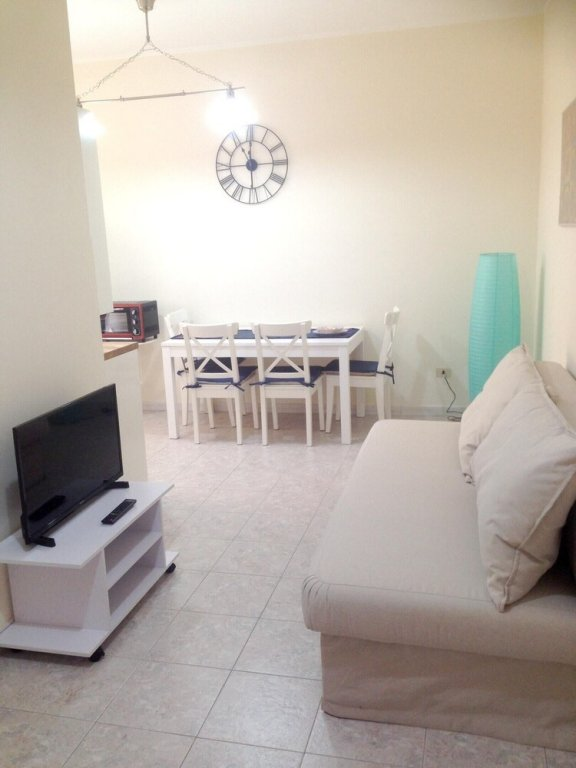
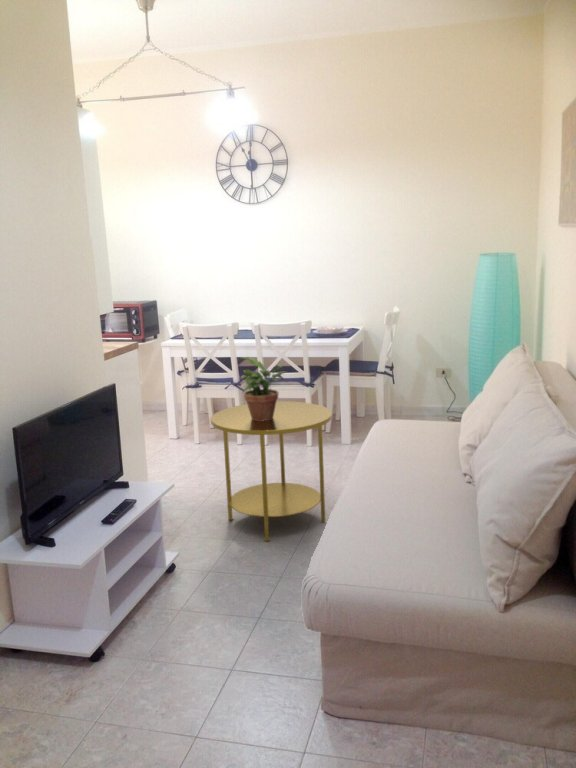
+ potted plant [237,356,287,421]
+ side table [210,400,333,542]
